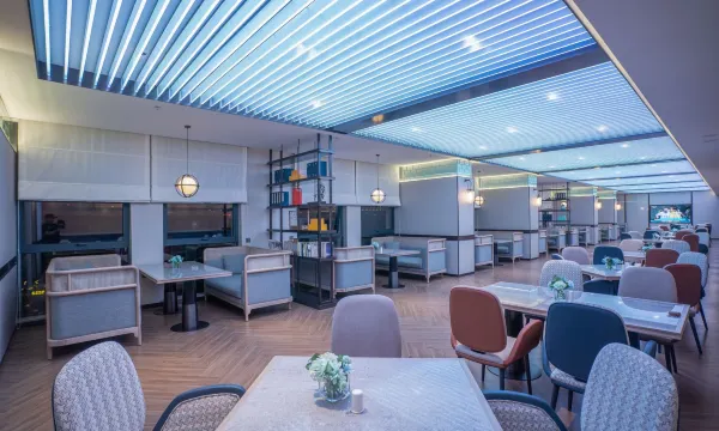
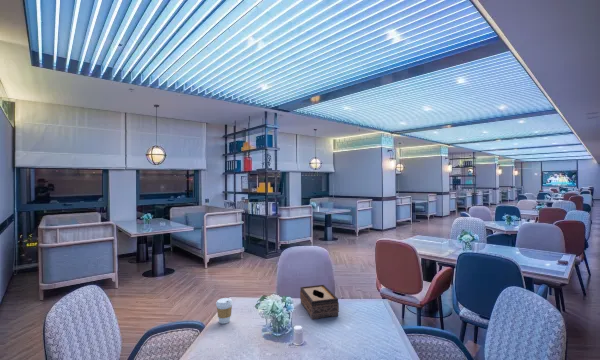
+ coffee cup [215,297,233,325]
+ tissue box [299,284,340,320]
